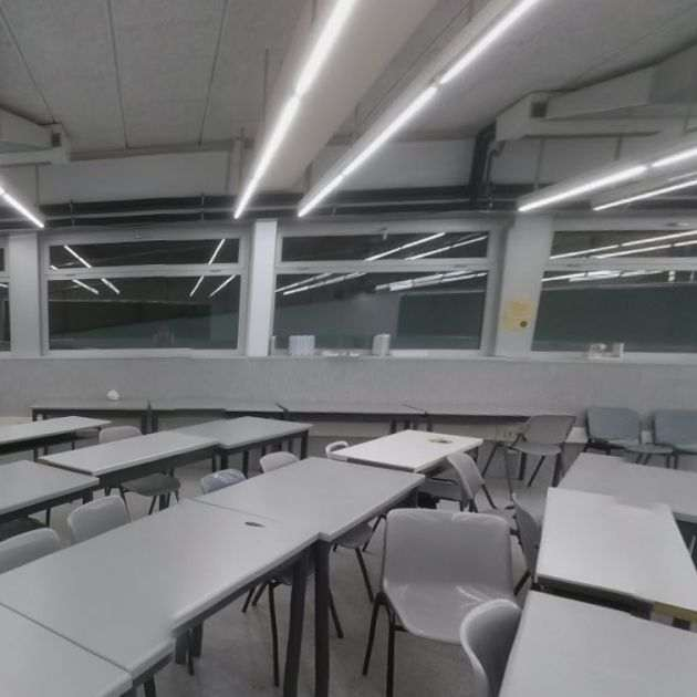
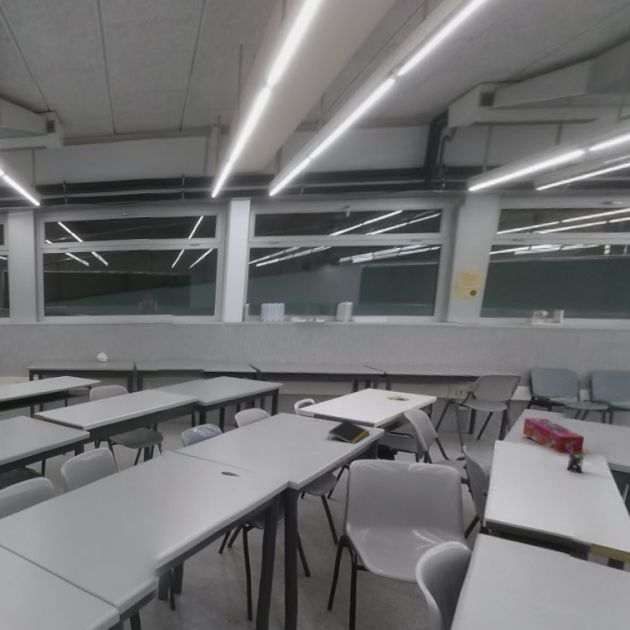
+ notepad [327,419,371,445]
+ tissue box [522,417,585,453]
+ pen holder [566,445,588,474]
